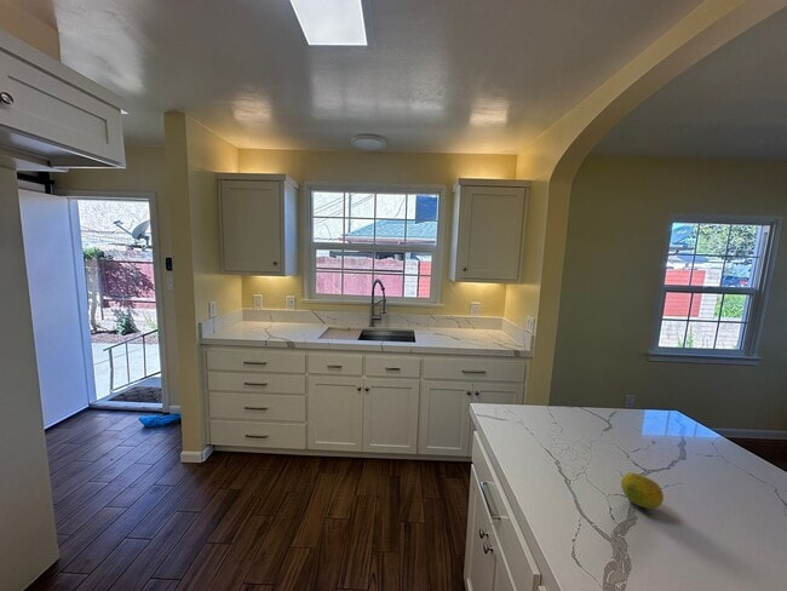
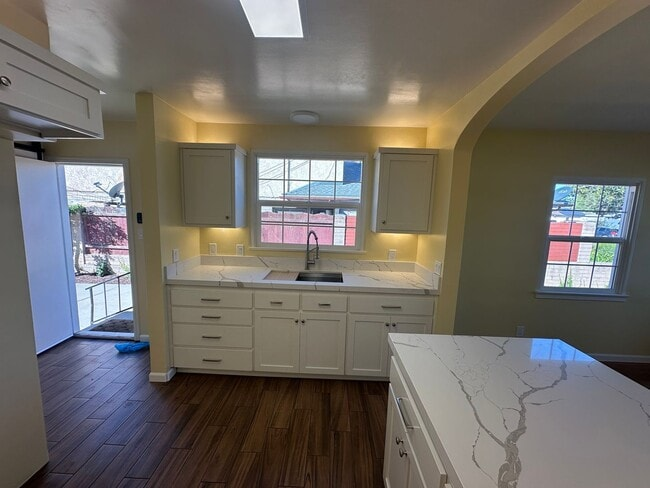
- fruit [620,471,665,510]
